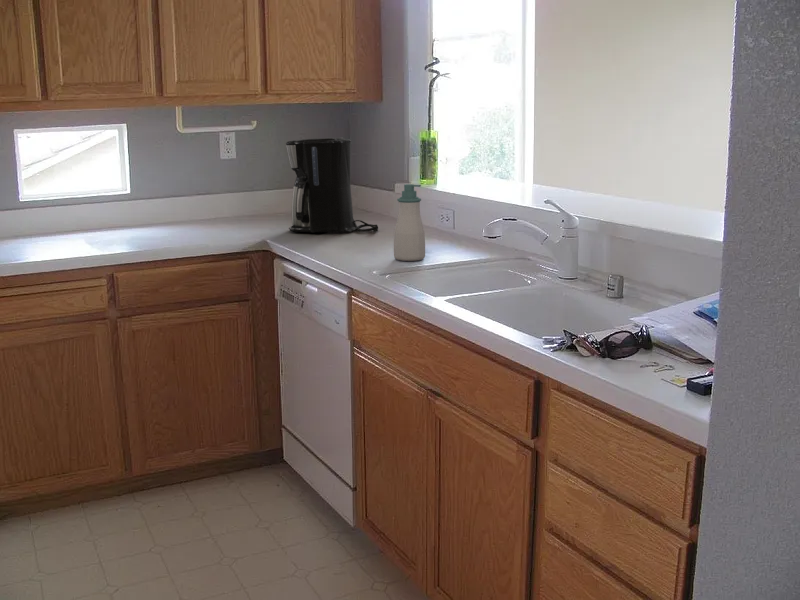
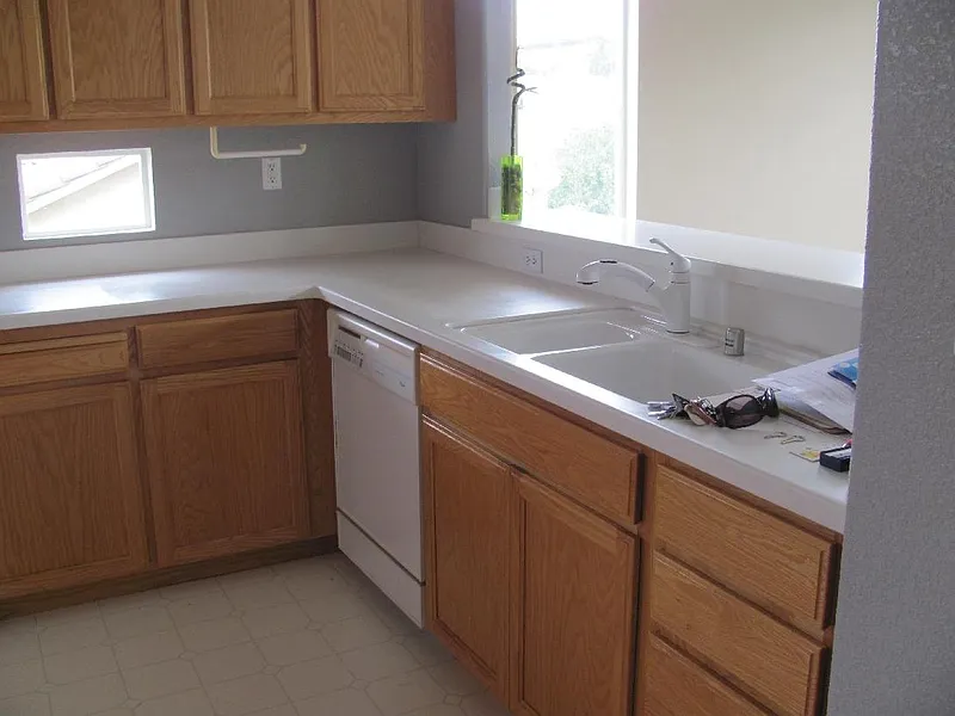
- soap bottle [393,183,426,262]
- coffee maker [285,137,379,234]
